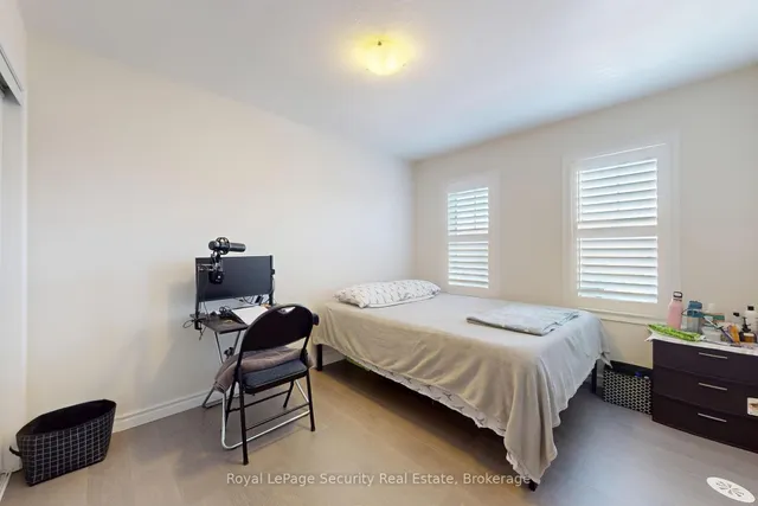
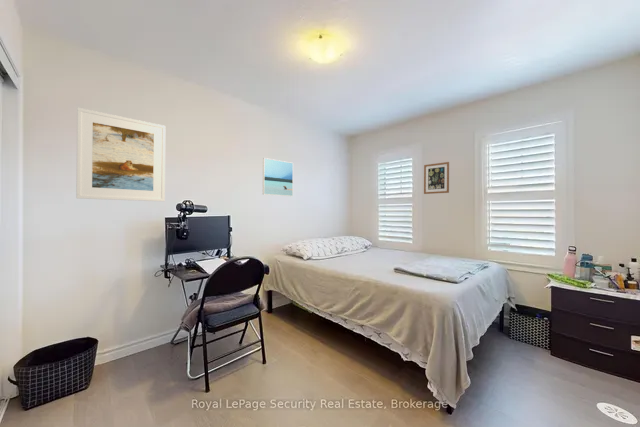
+ wall art [423,161,450,195]
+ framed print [262,157,294,197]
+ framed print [75,107,166,202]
